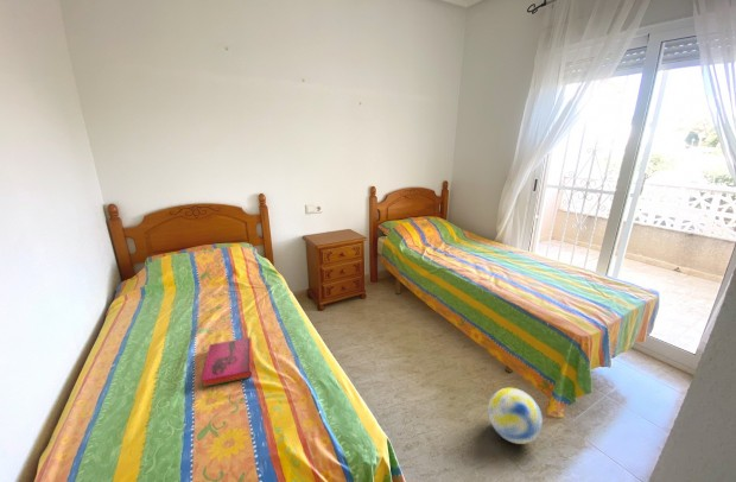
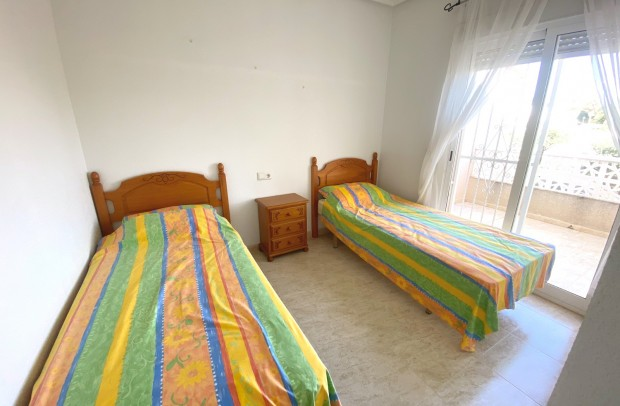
- hardback book [201,336,253,388]
- ball [487,387,544,445]
